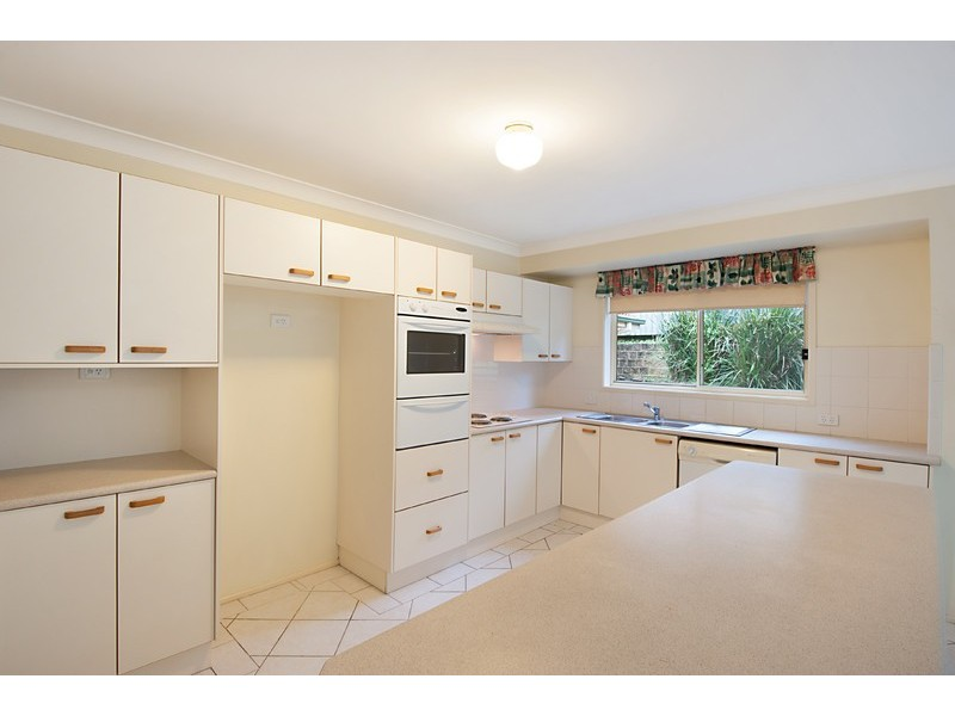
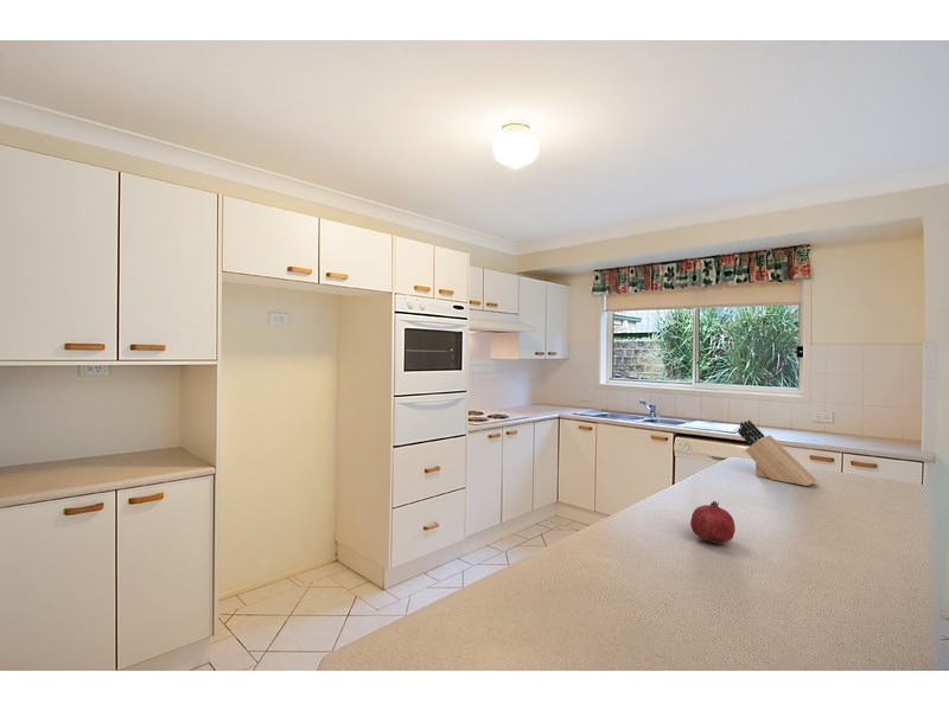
+ knife block [737,419,819,487]
+ fruit [689,500,737,545]
